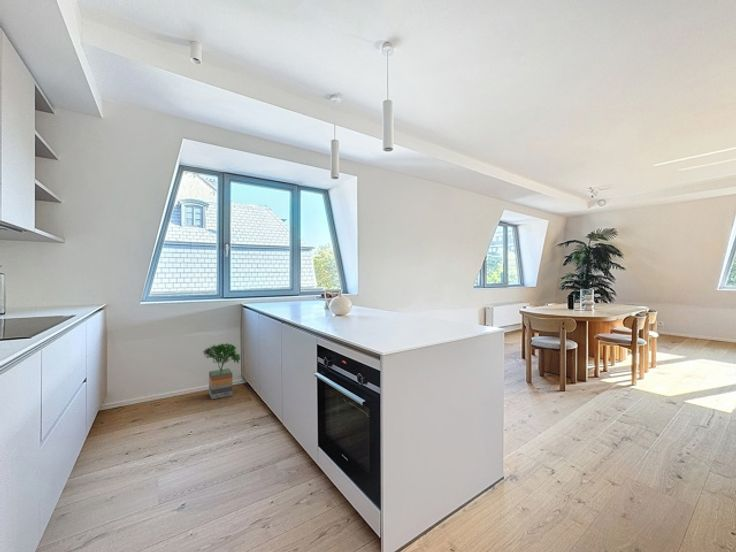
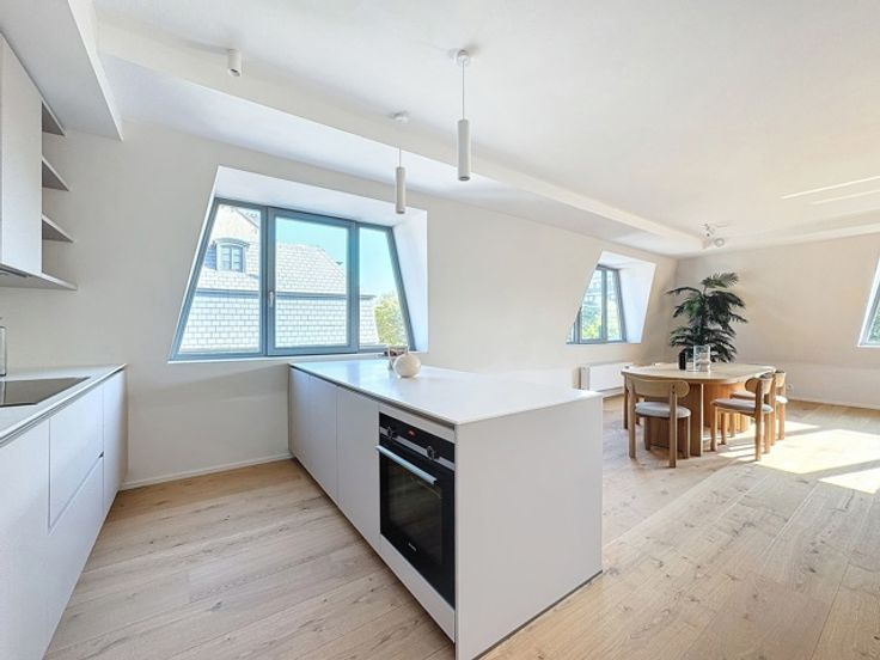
- potted tree [202,342,242,400]
